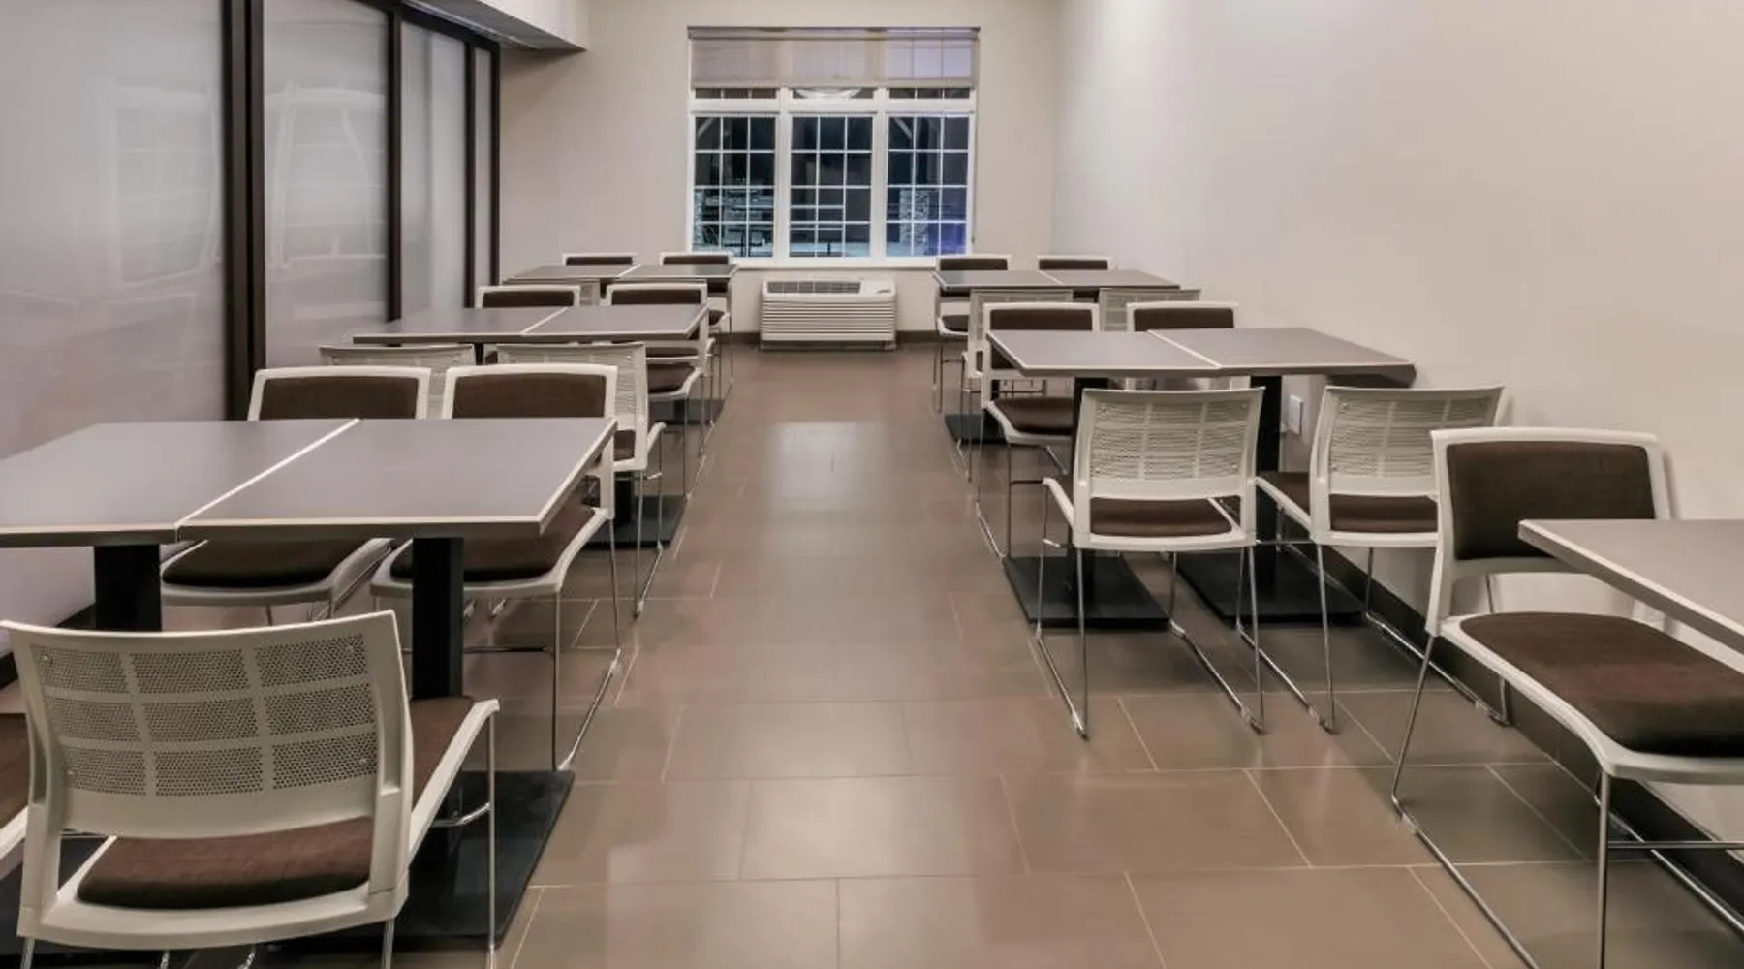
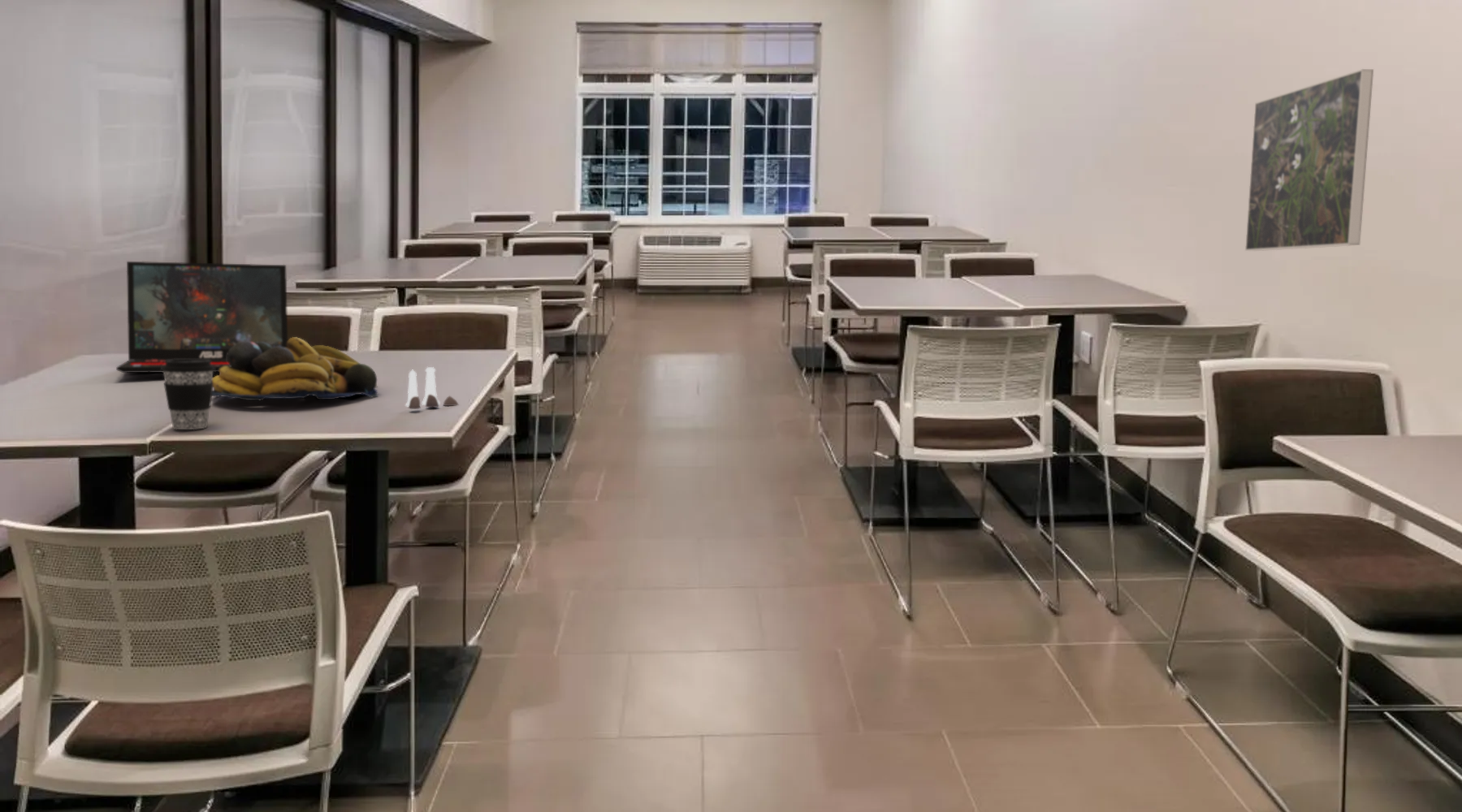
+ fruit bowl [212,336,379,401]
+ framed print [1244,68,1374,252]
+ coffee cup [162,360,214,430]
+ laptop [115,261,288,374]
+ salt and pepper shaker set [404,366,460,410]
